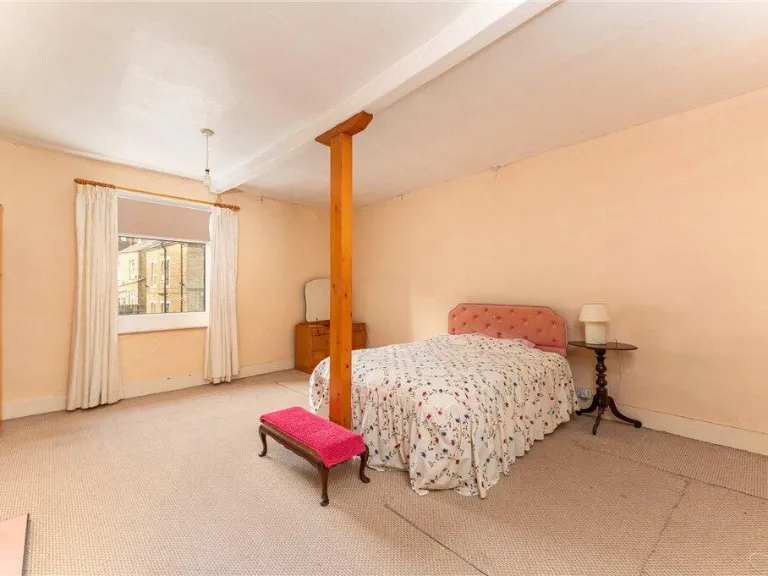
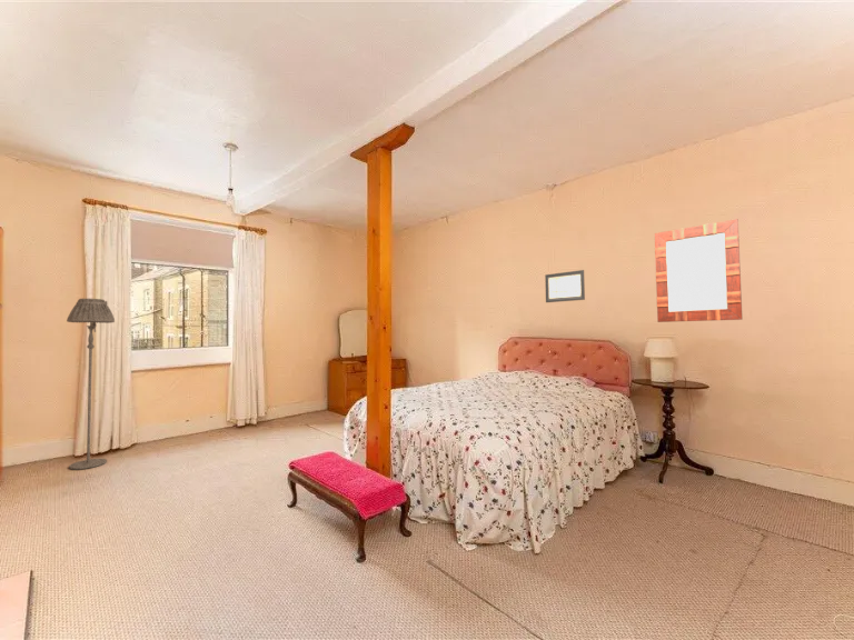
+ wall art [544,269,586,303]
+ floor lamp [66,298,116,470]
+ home mirror [654,218,743,323]
